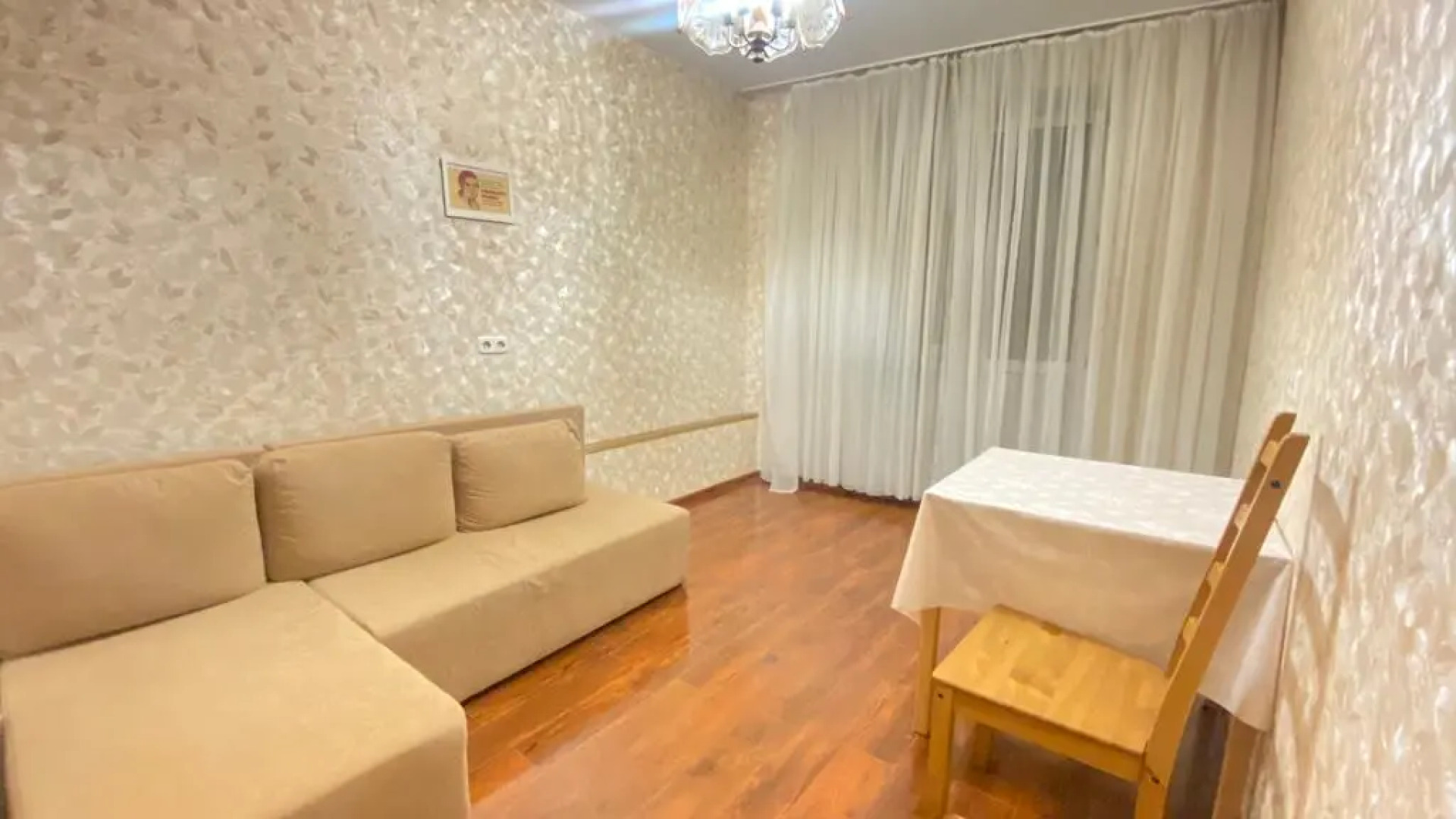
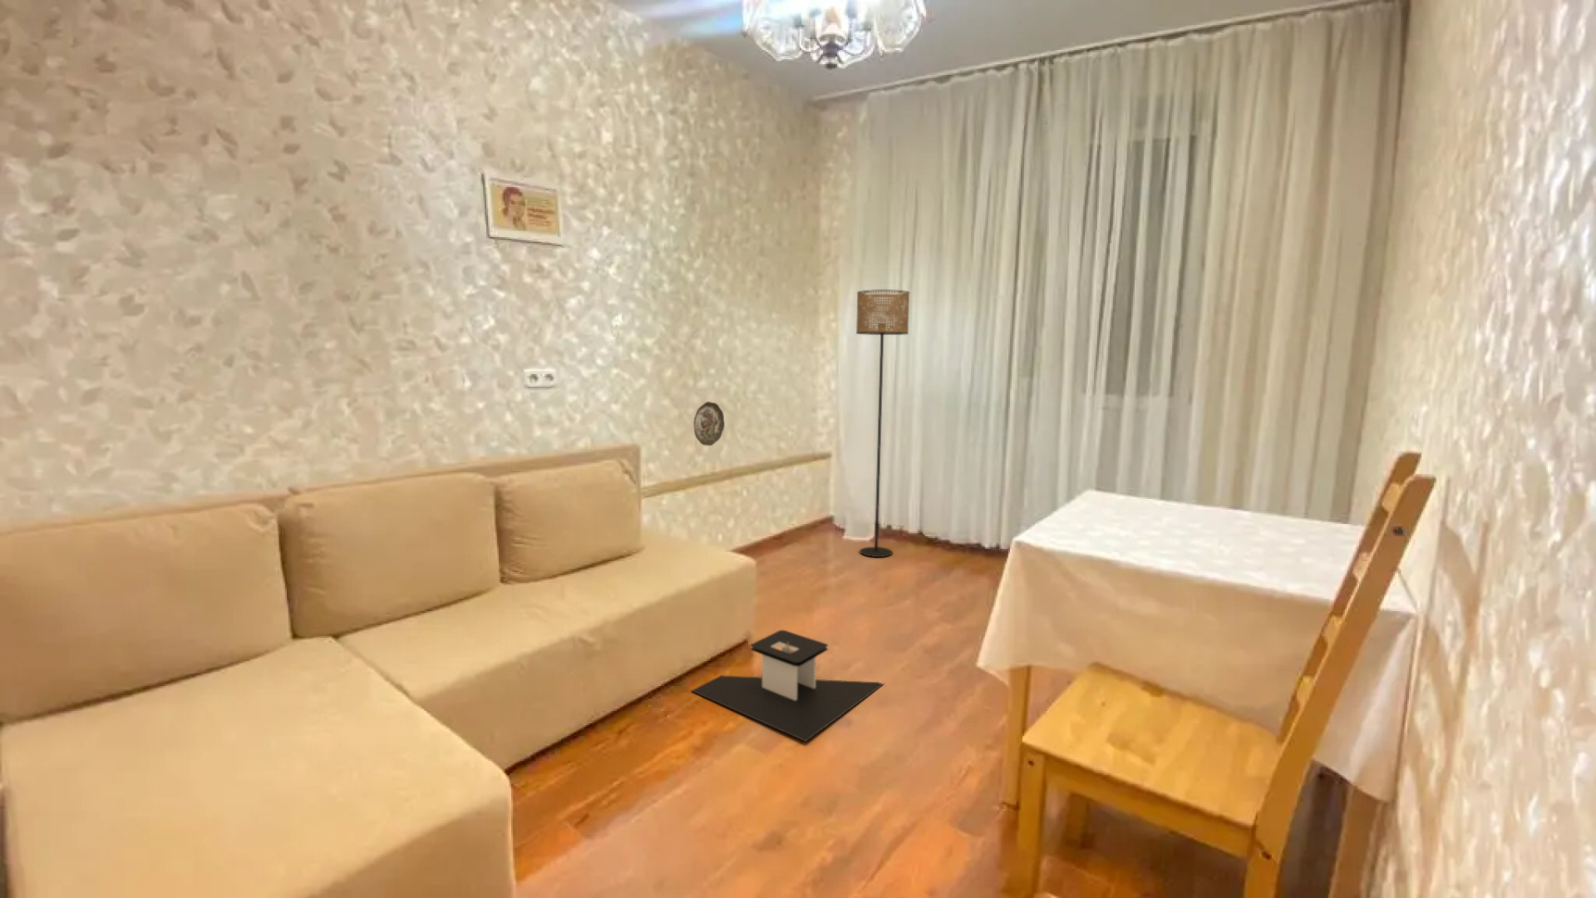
+ decorative plate [693,401,726,446]
+ side table [691,629,885,742]
+ floor lamp [855,288,910,558]
